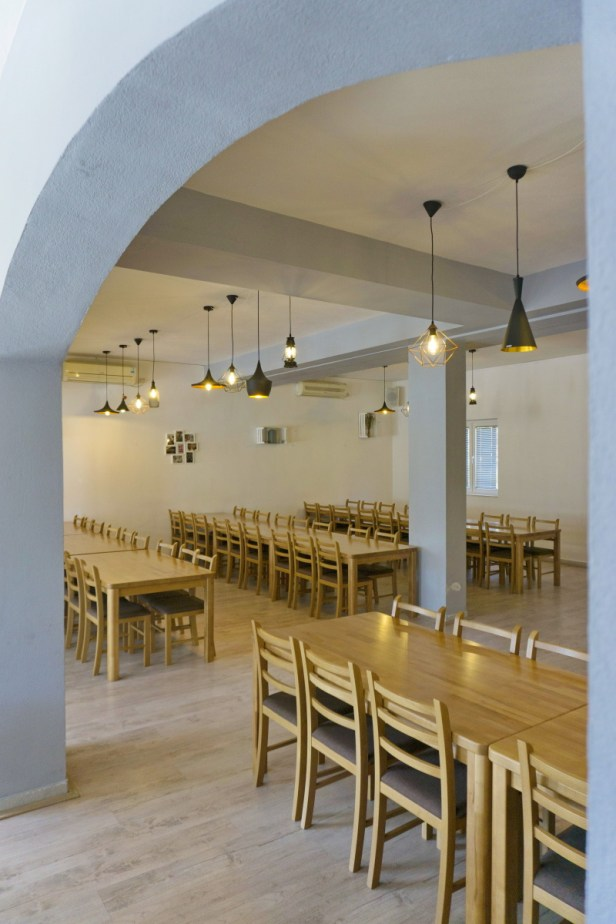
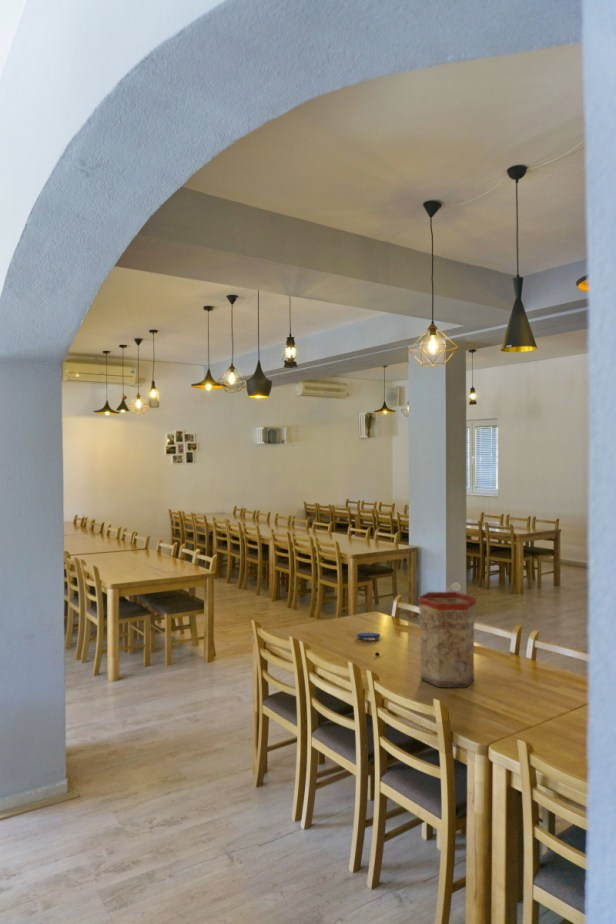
+ vase [417,591,477,689]
+ plate [356,632,381,657]
